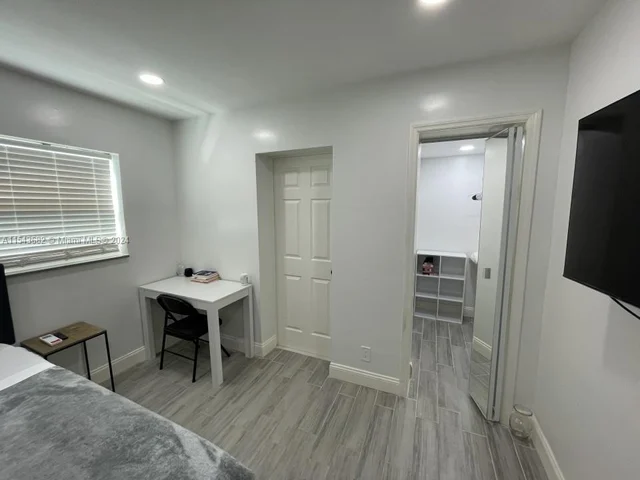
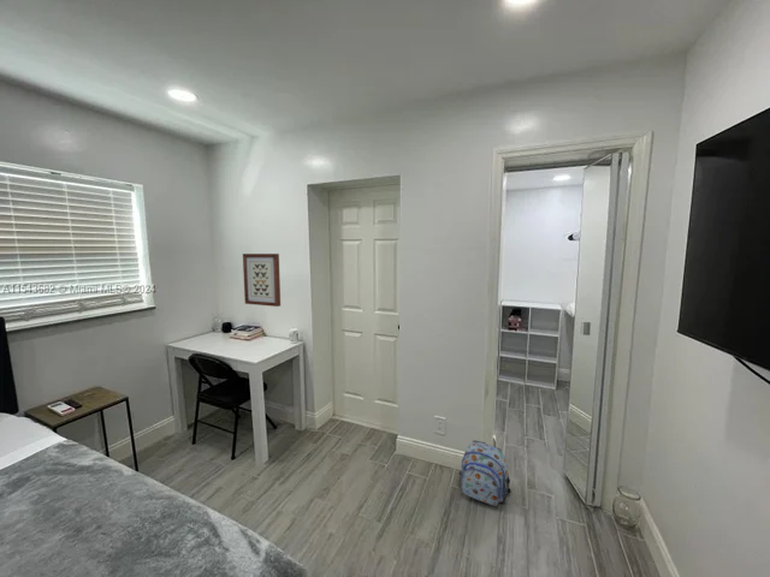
+ backpack [457,440,513,507]
+ wall art [242,252,282,308]
